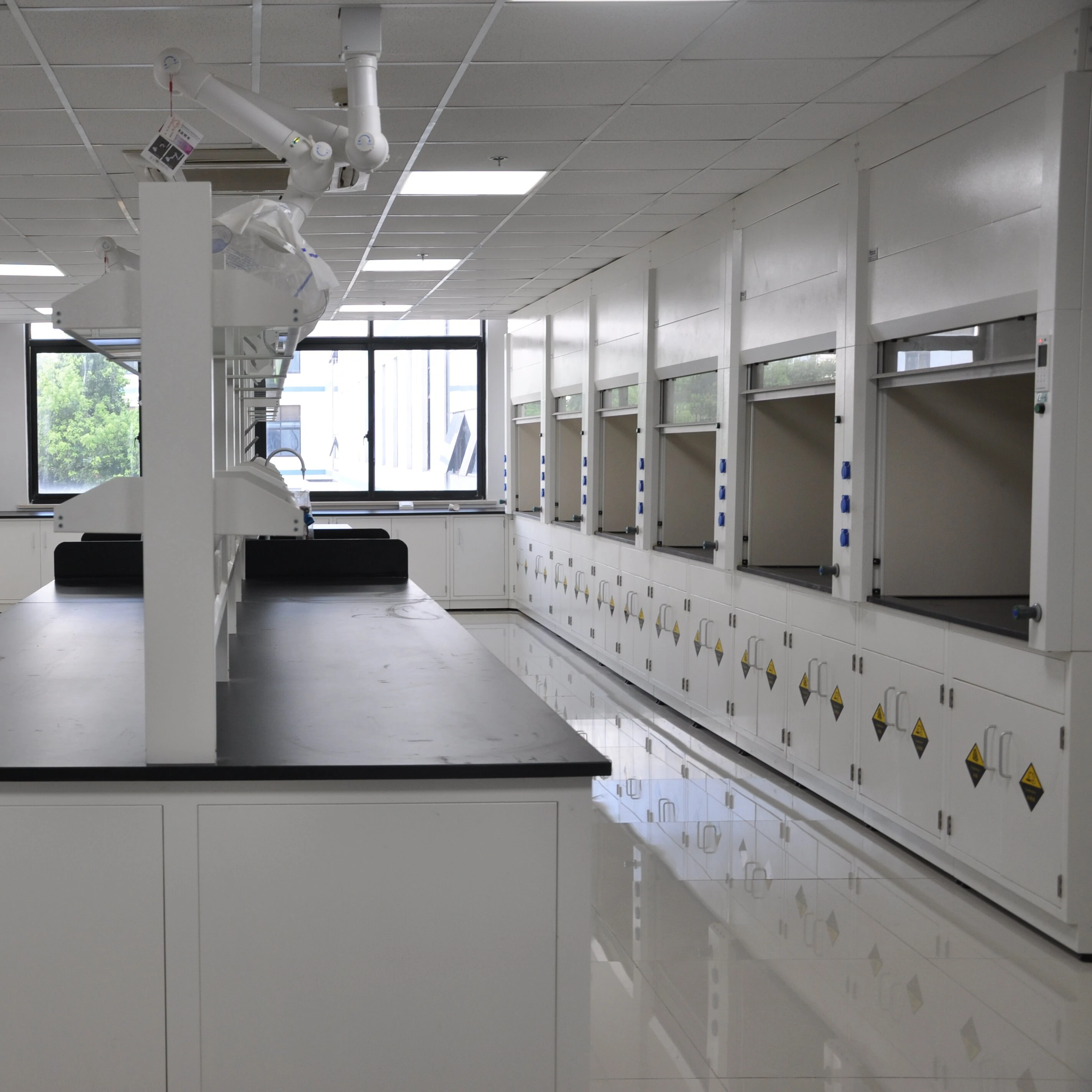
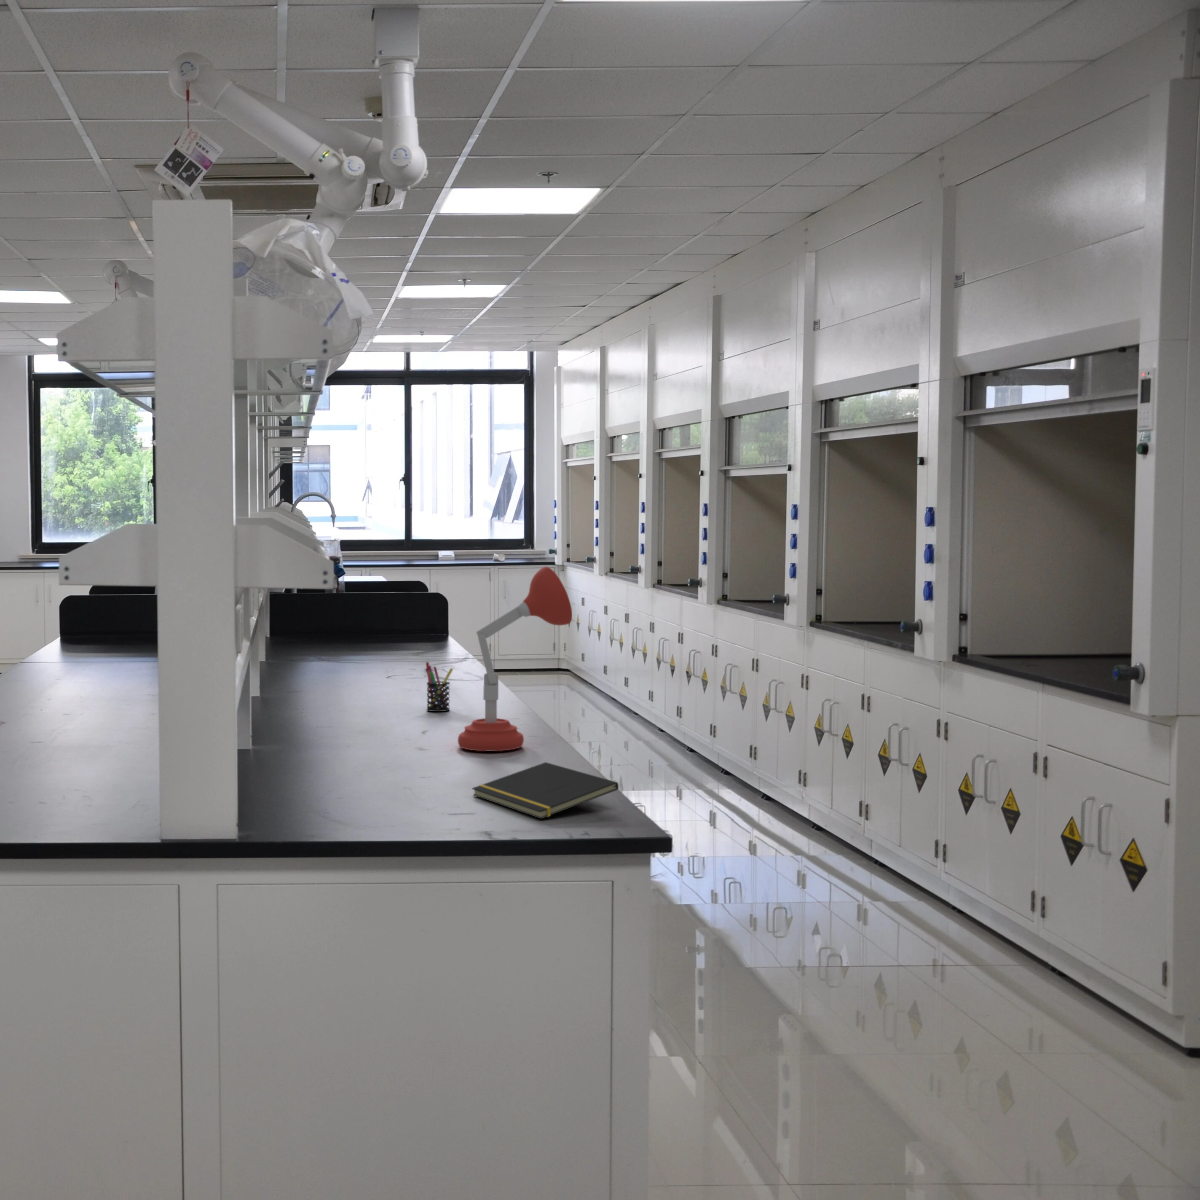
+ desk lamp [457,566,573,752]
+ notepad [471,762,619,820]
+ pen holder [425,662,454,712]
